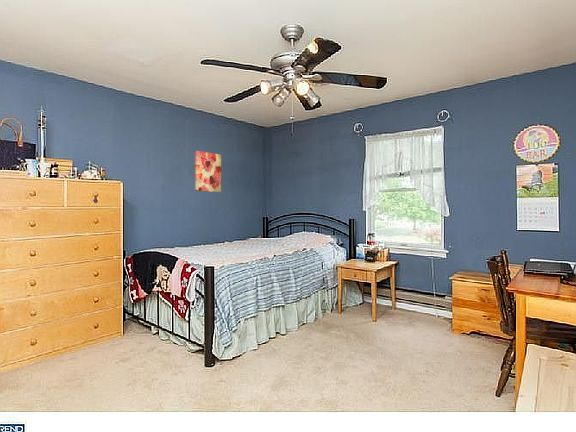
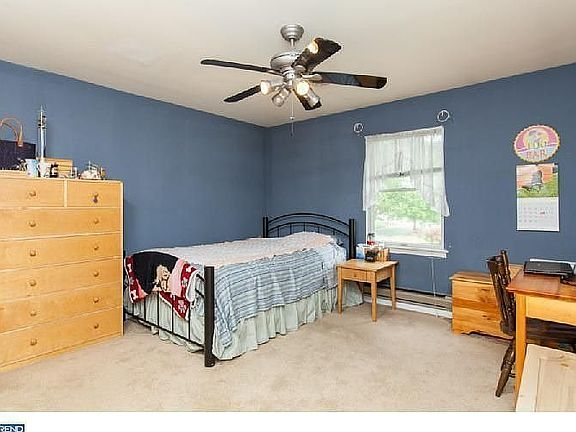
- wall art [194,150,222,193]
